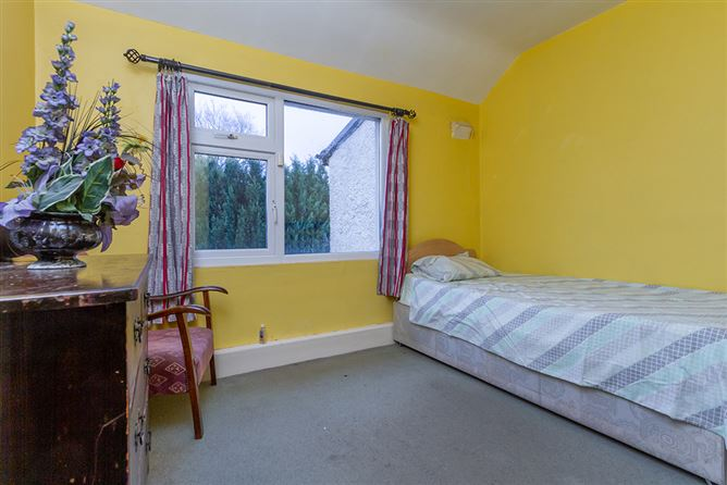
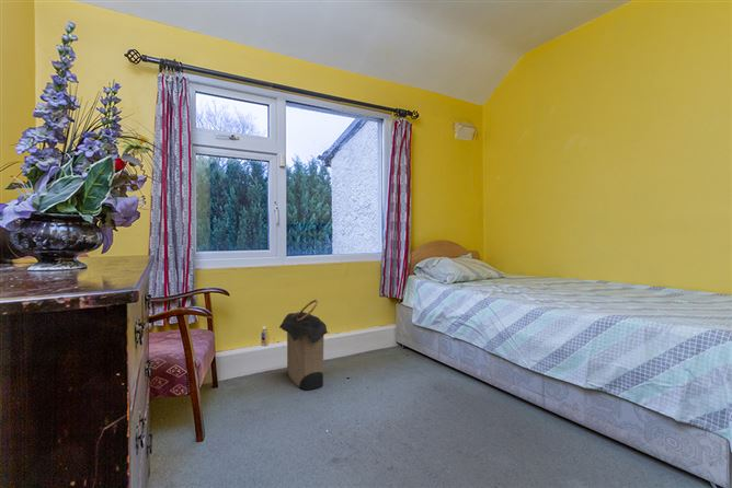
+ laundry hamper [278,299,329,391]
